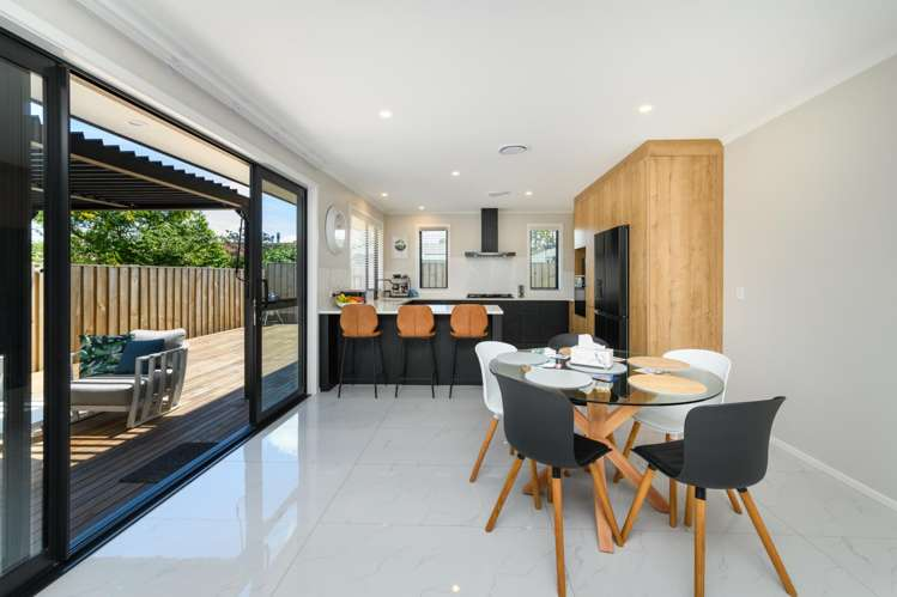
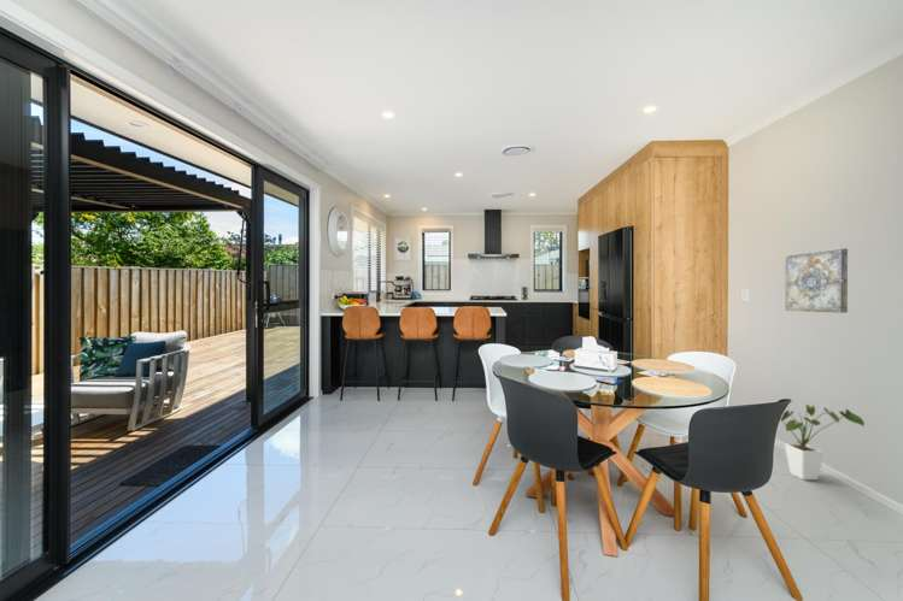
+ house plant [780,403,866,481]
+ wall art [785,247,849,314]
